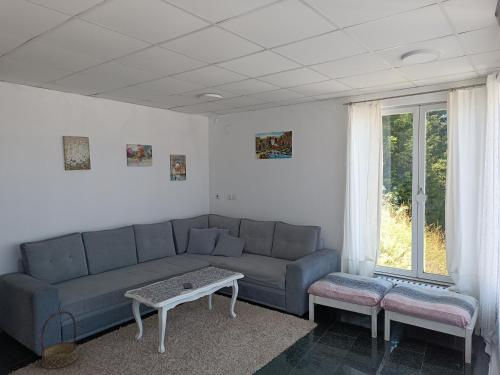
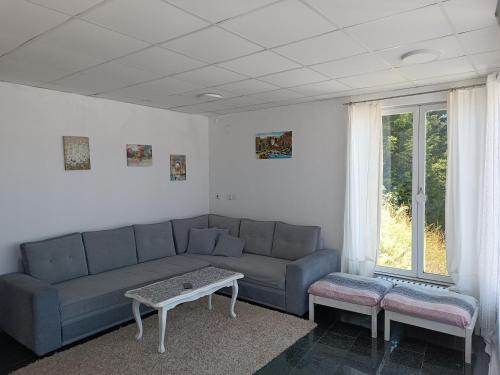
- basket [40,310,79,370]
